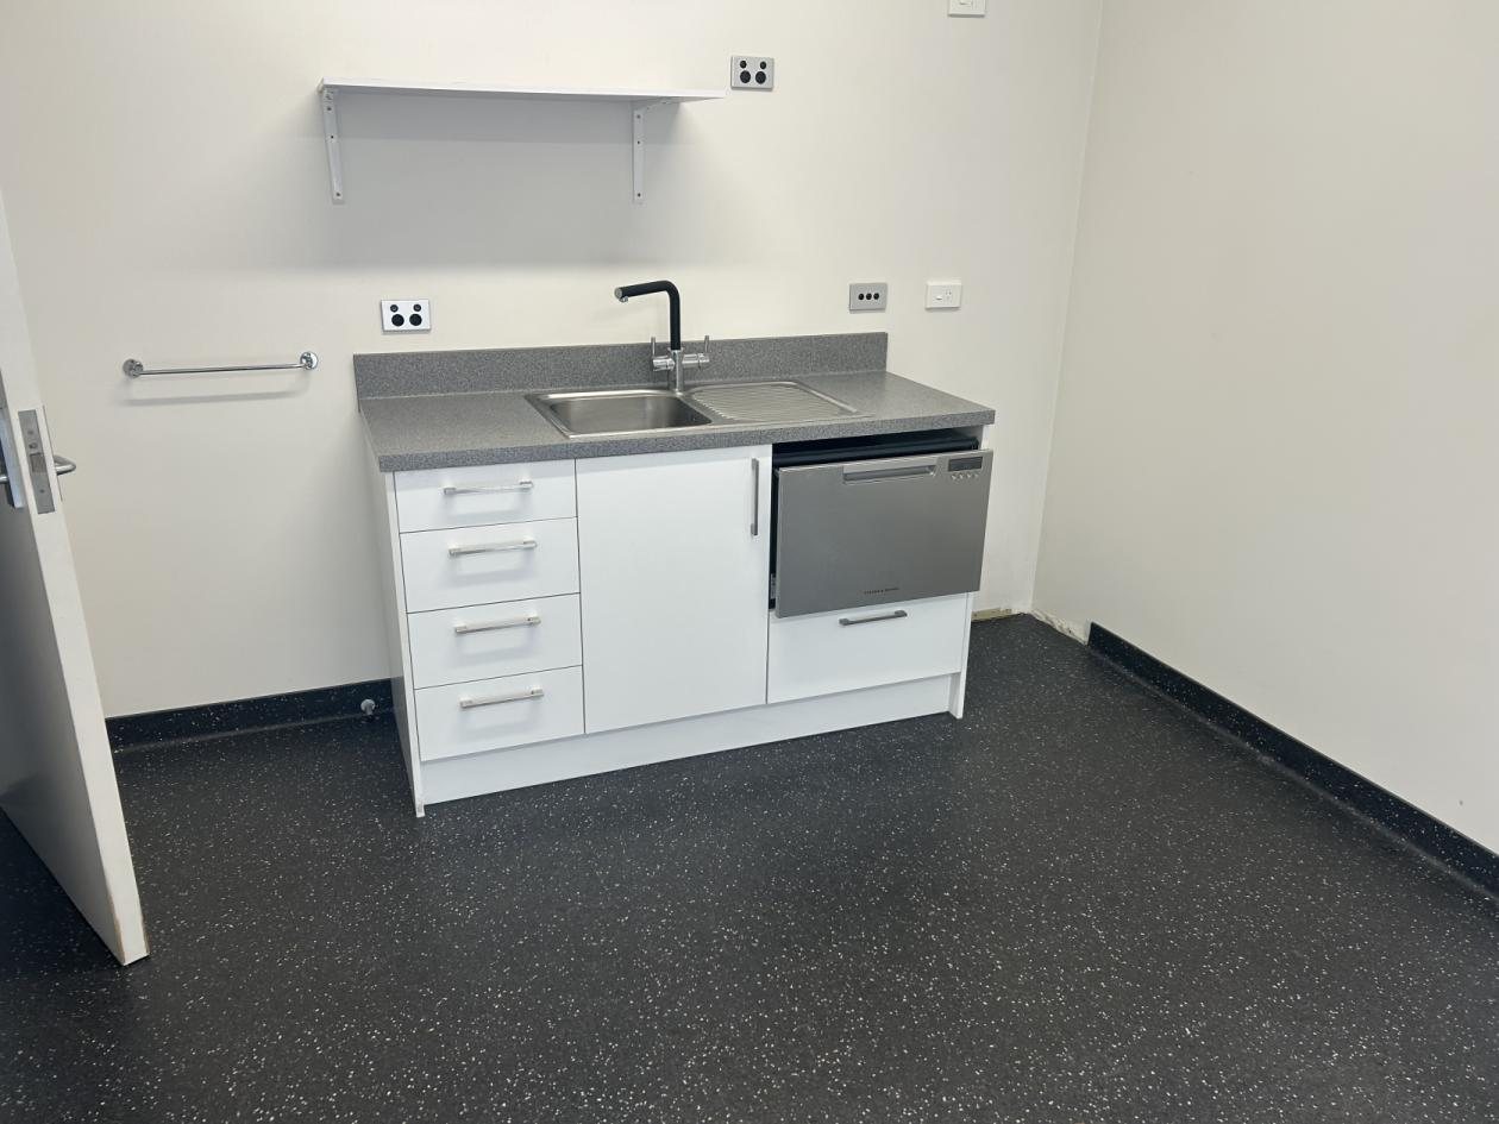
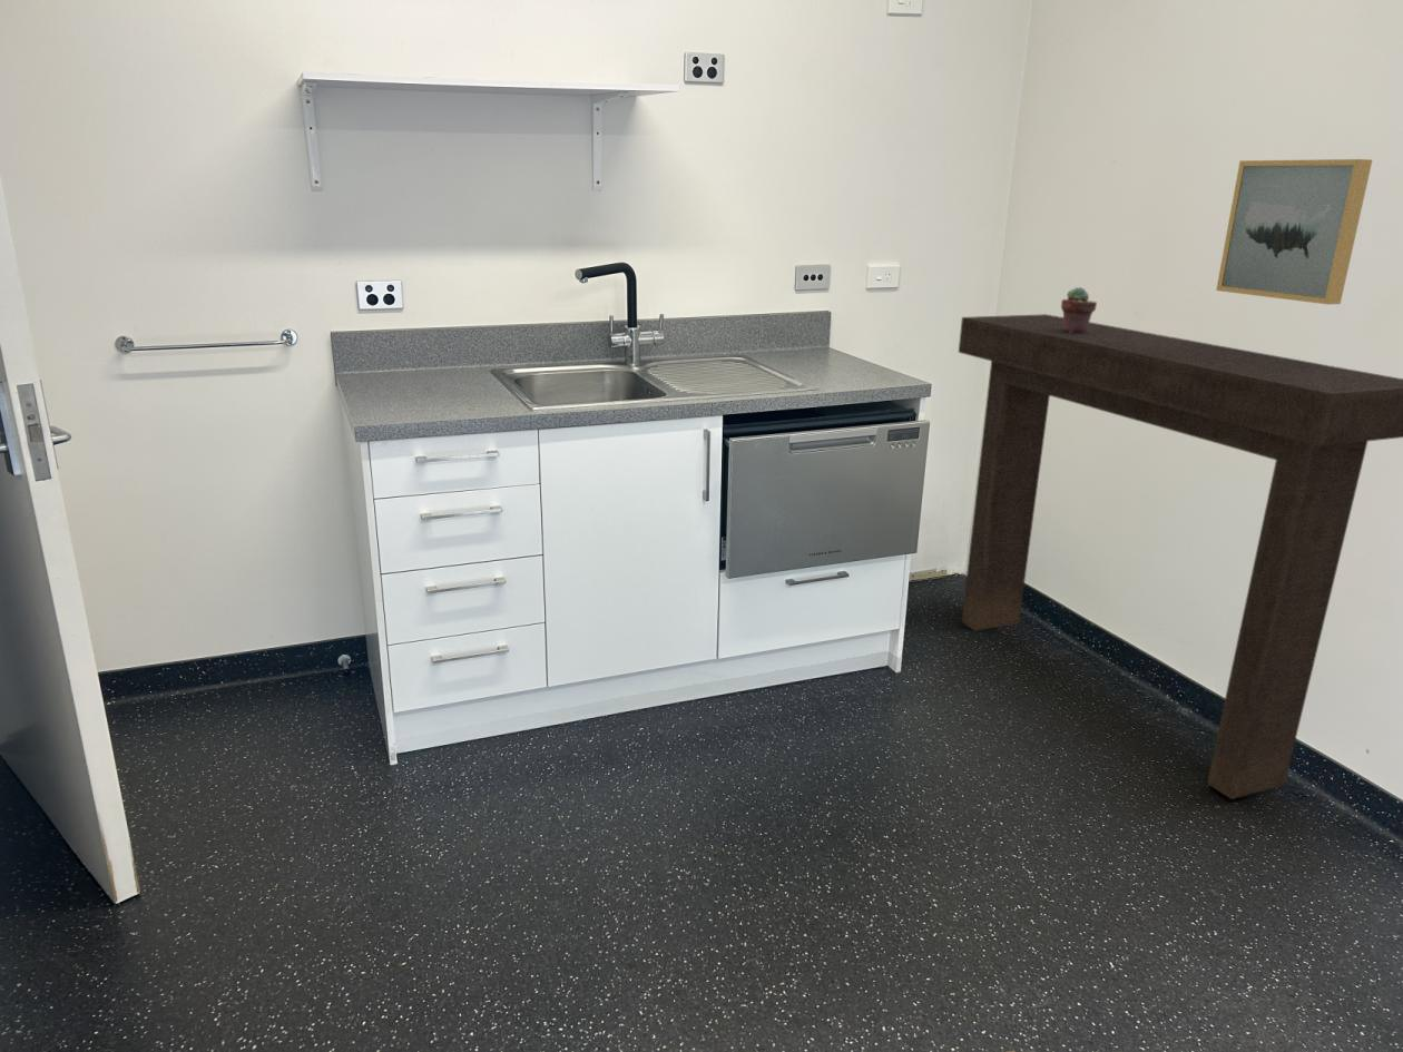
+ console table [958,313,1403,800]
+ potted succulent [1060,286,1098,333]
+ wall art [1215,158,1373,305]
